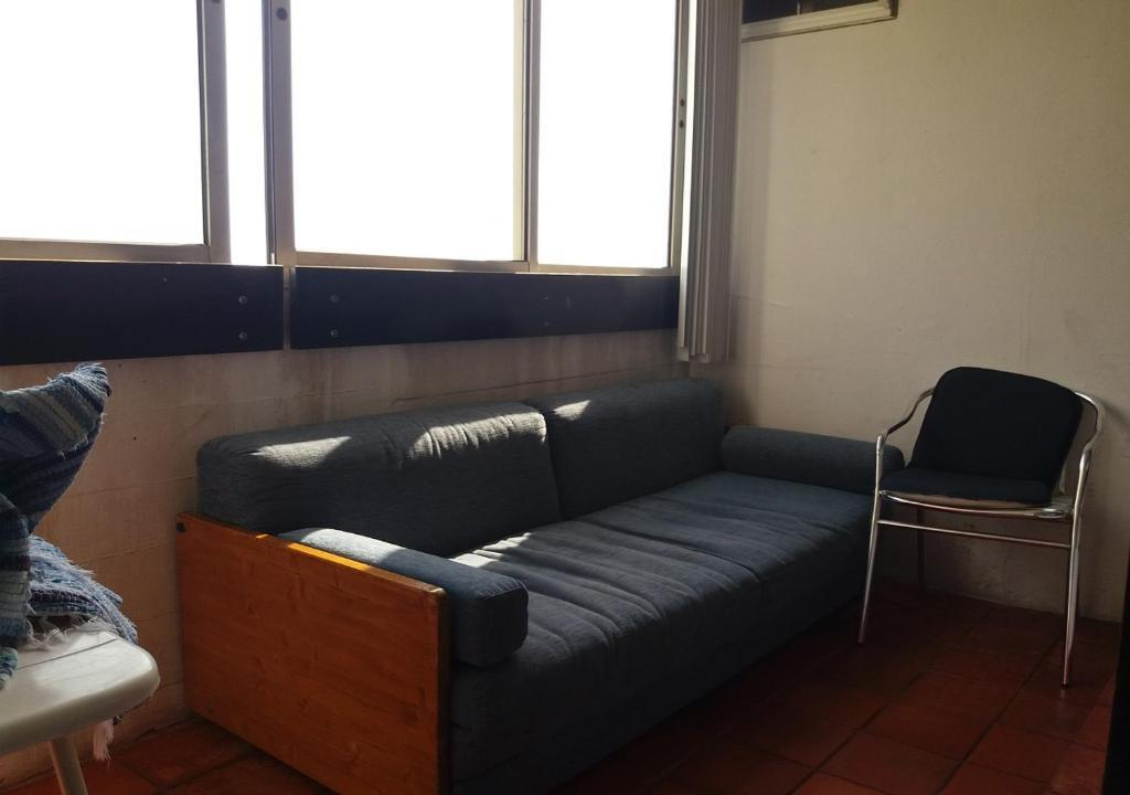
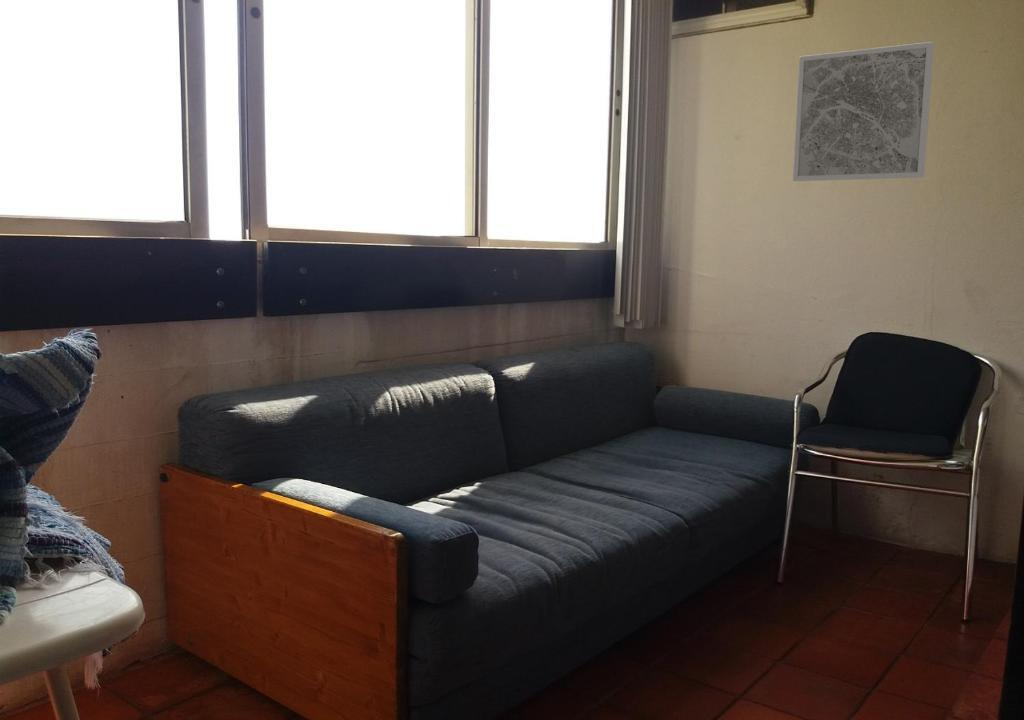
+ wall art [792,41,935,182]
